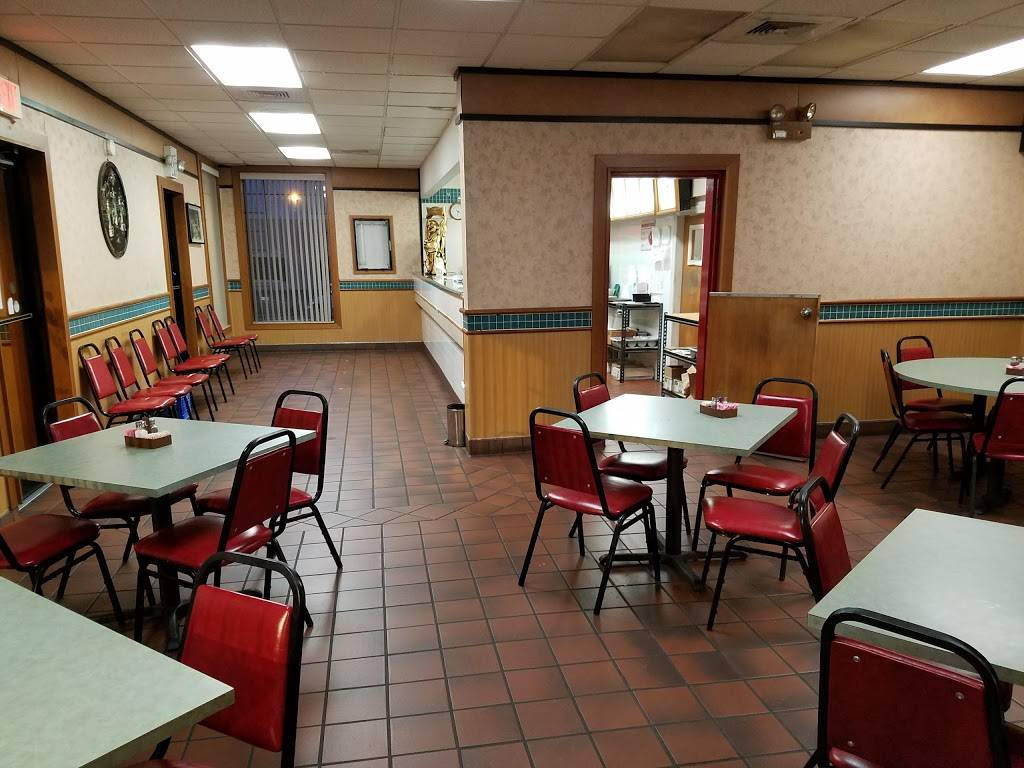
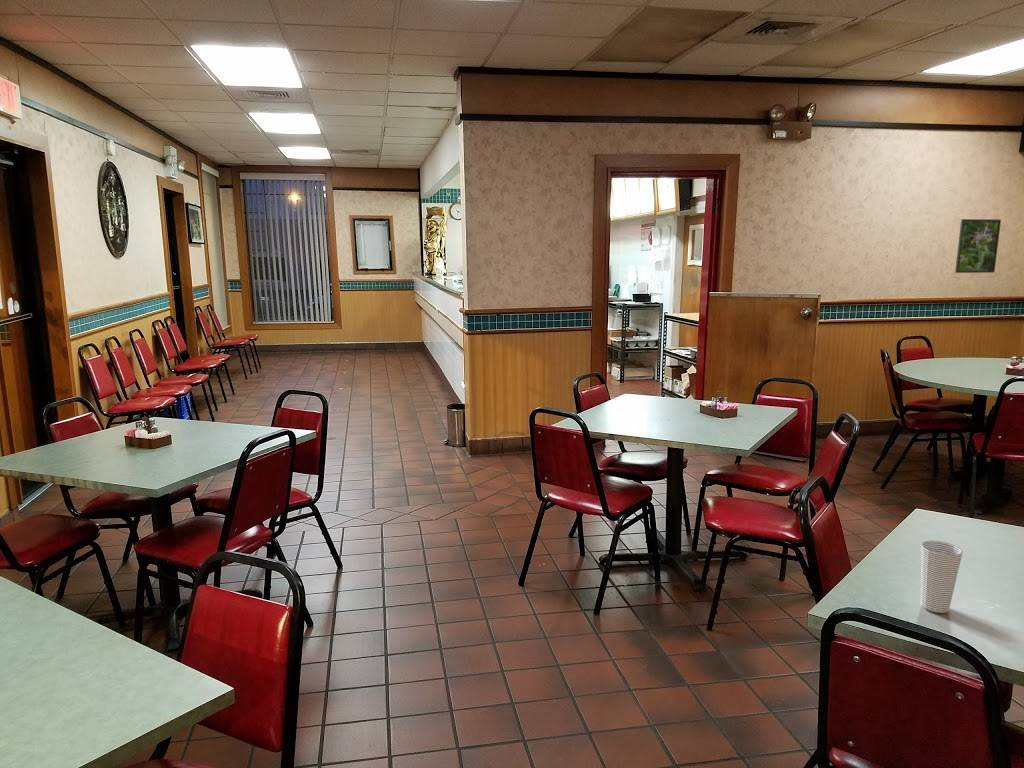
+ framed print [954,218,1002,274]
+ cup [920,540,964,614]
